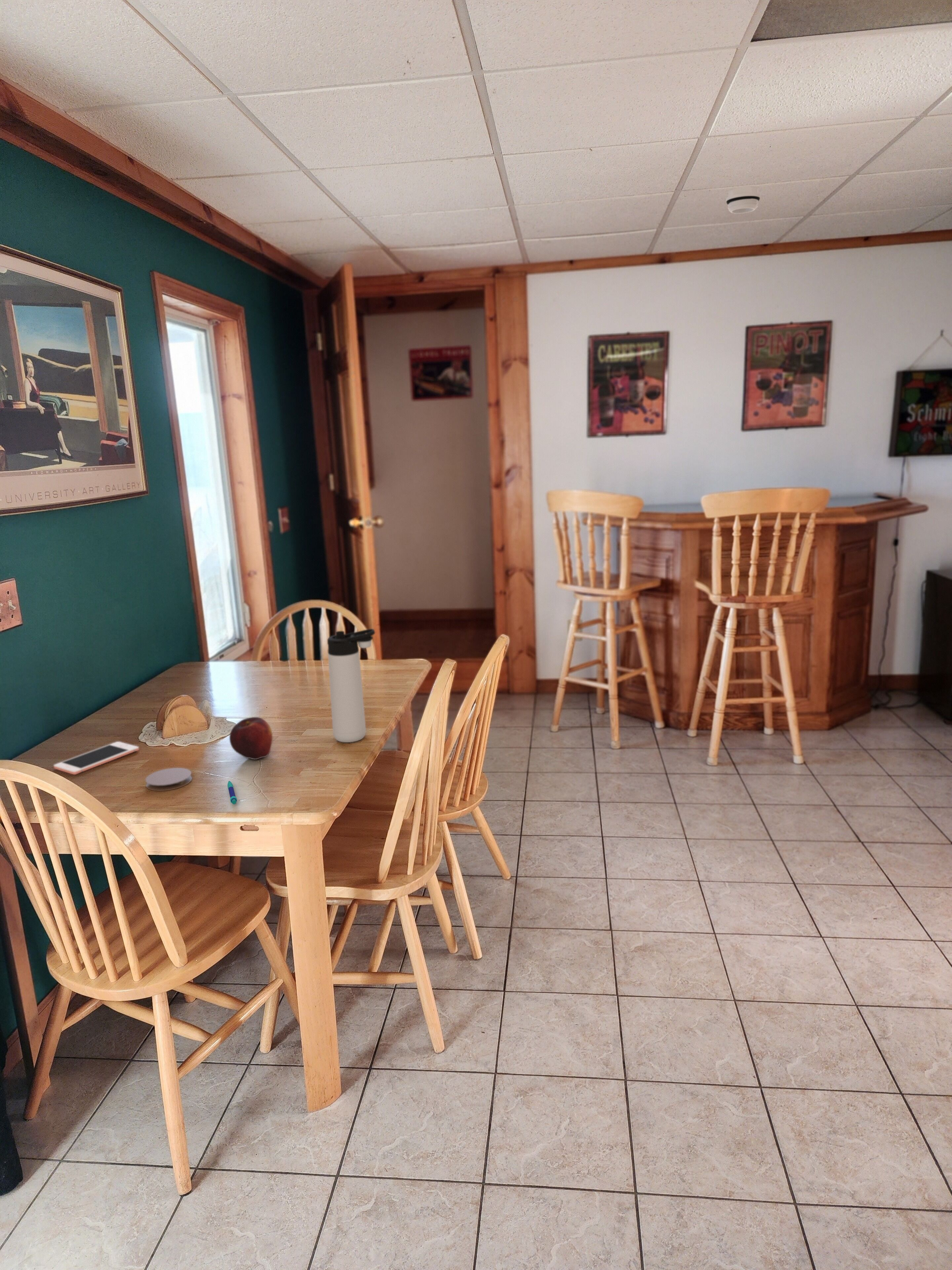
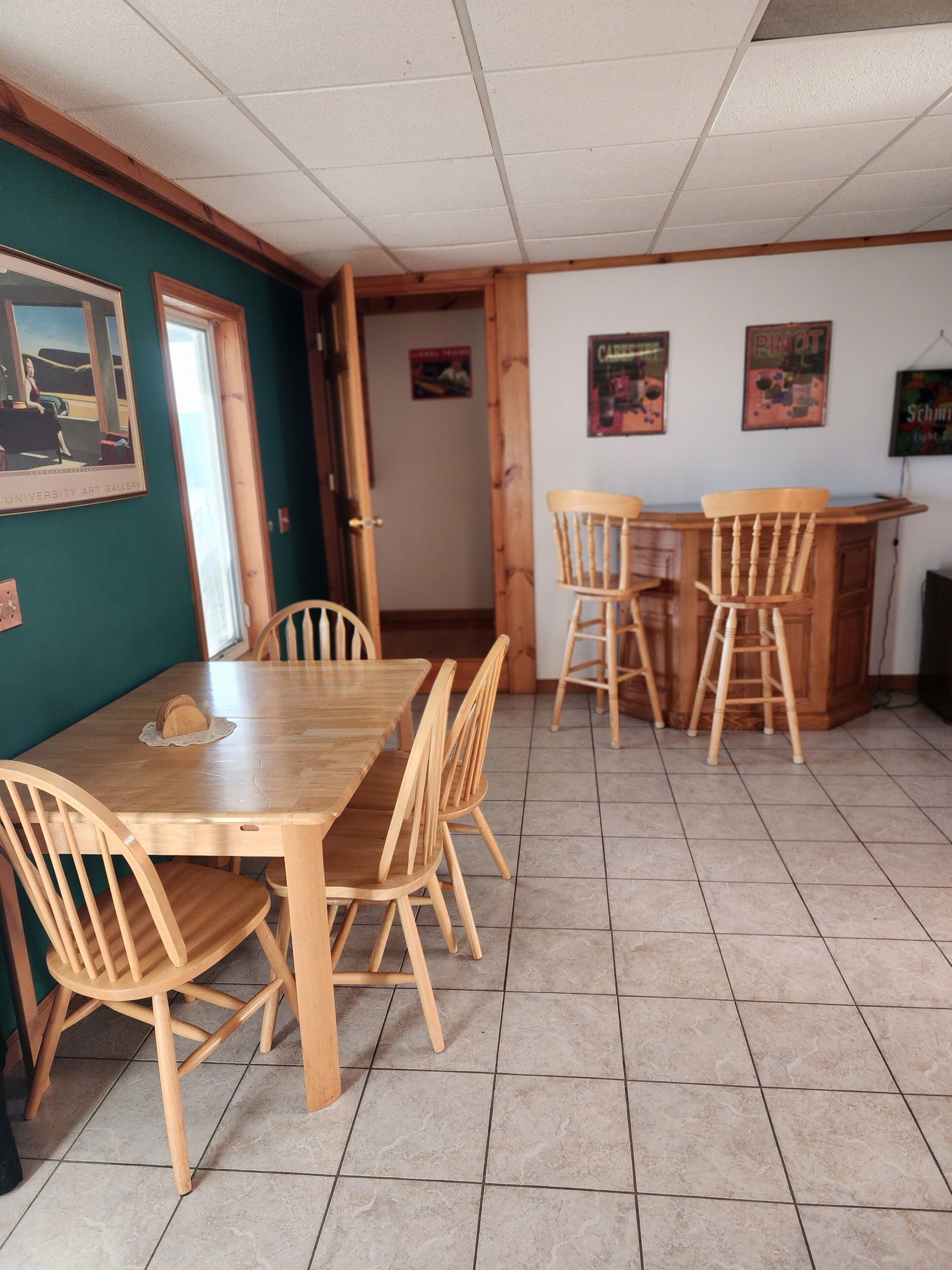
- pen [227,781,237,805]
- smoke detector [726,186,761,214]
- coaster [145,767,192,791]
- thermos bottle [327,628,376,743]
- cell phone [53,741,139,775]
- fruit [229,717,273,760]
